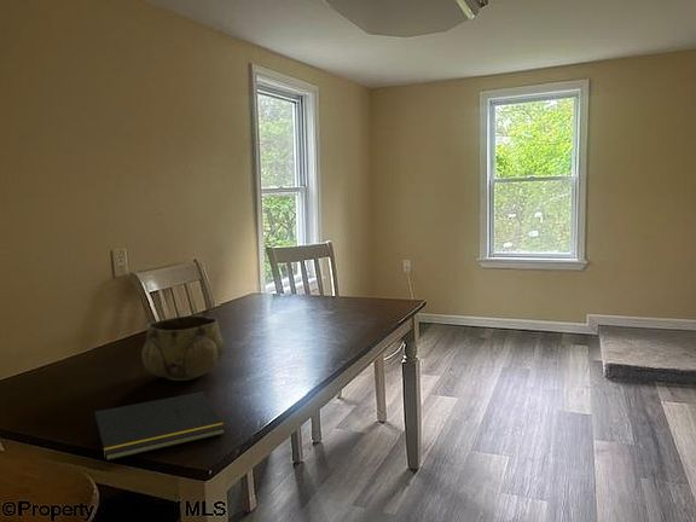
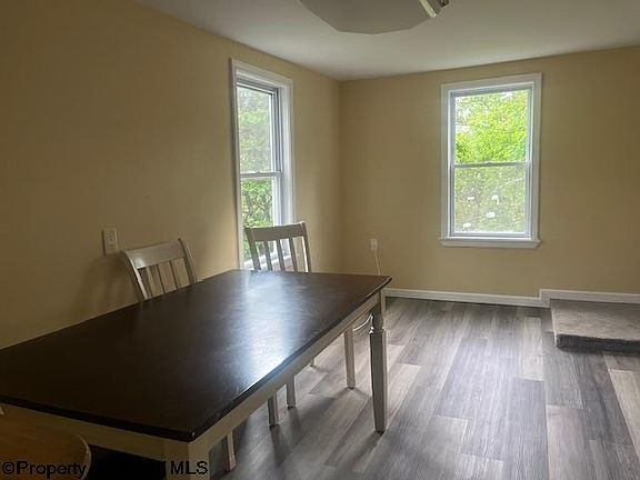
- decorative bowl [140,315,226,382]
- notepad [91,390,226,462]
